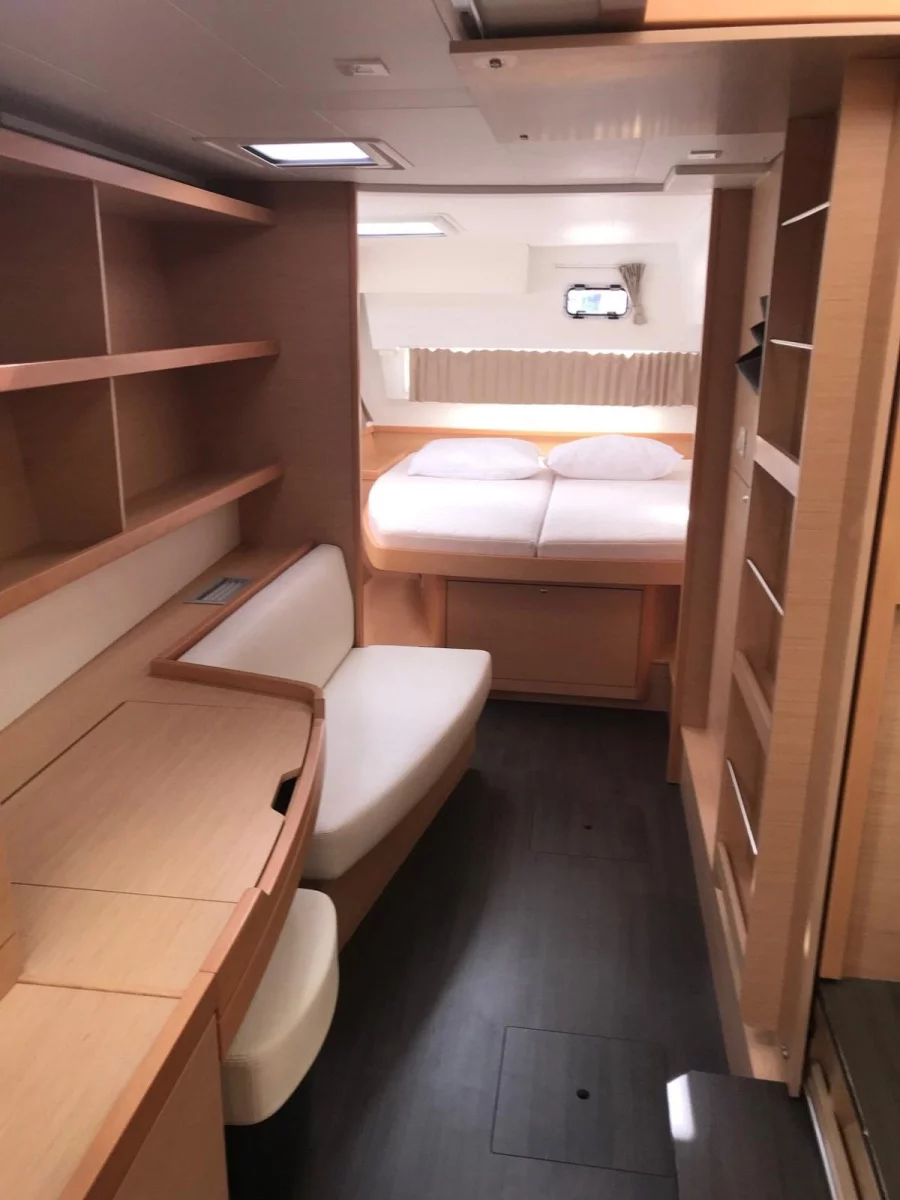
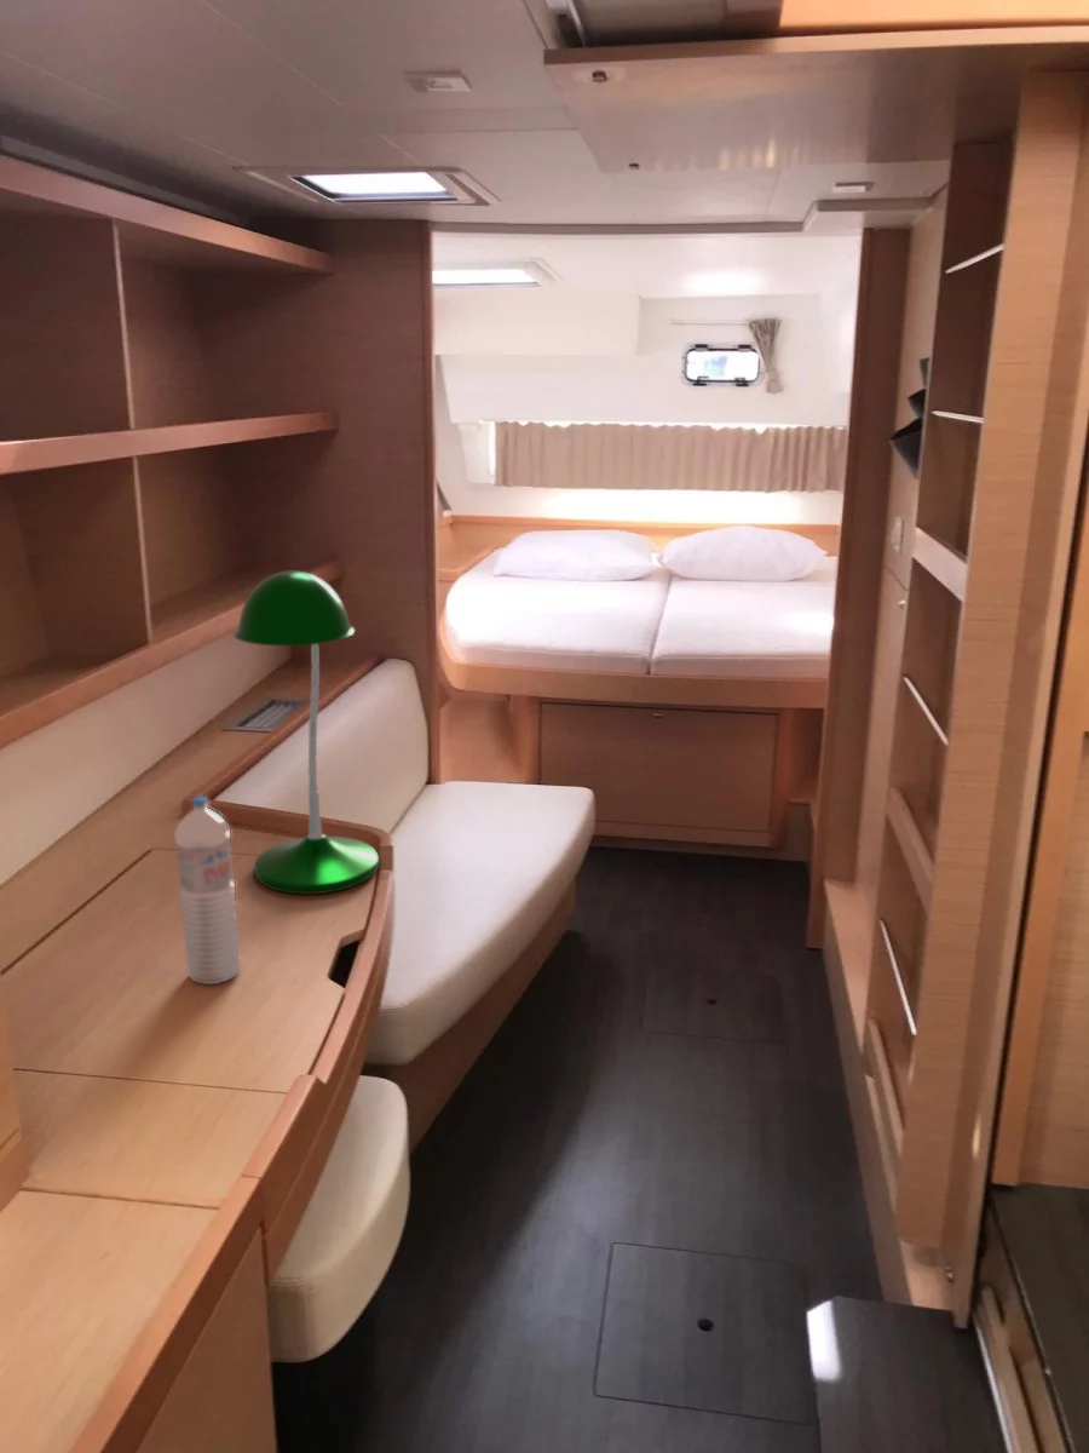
+ desk lamp [232,570,380,896]
+ water bottle [173,796,241,986]
